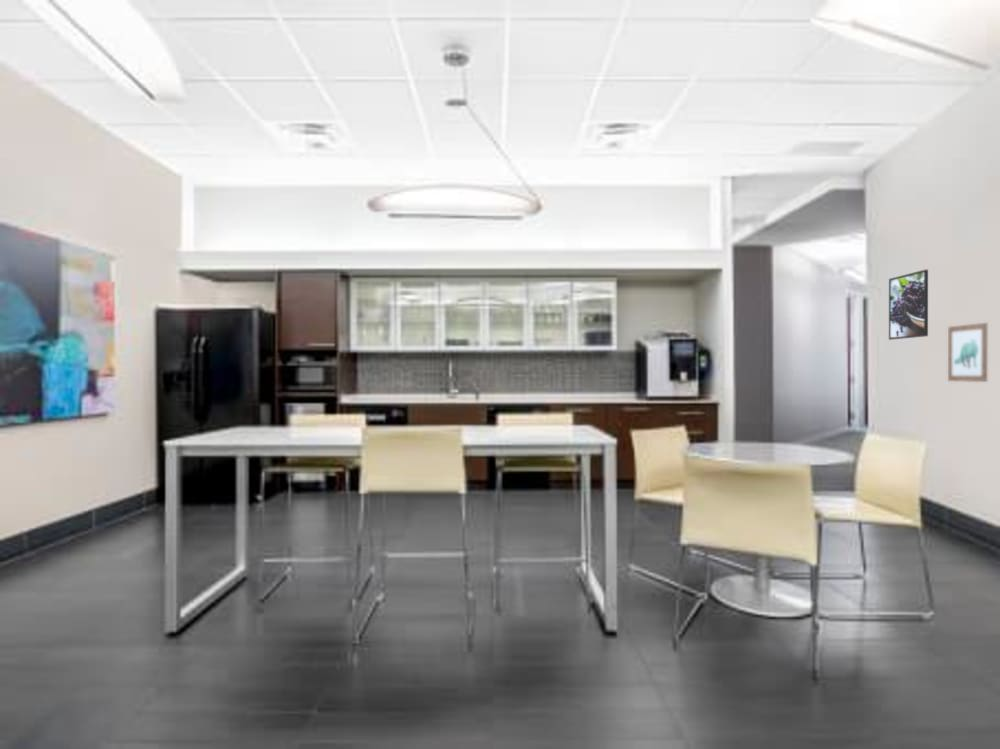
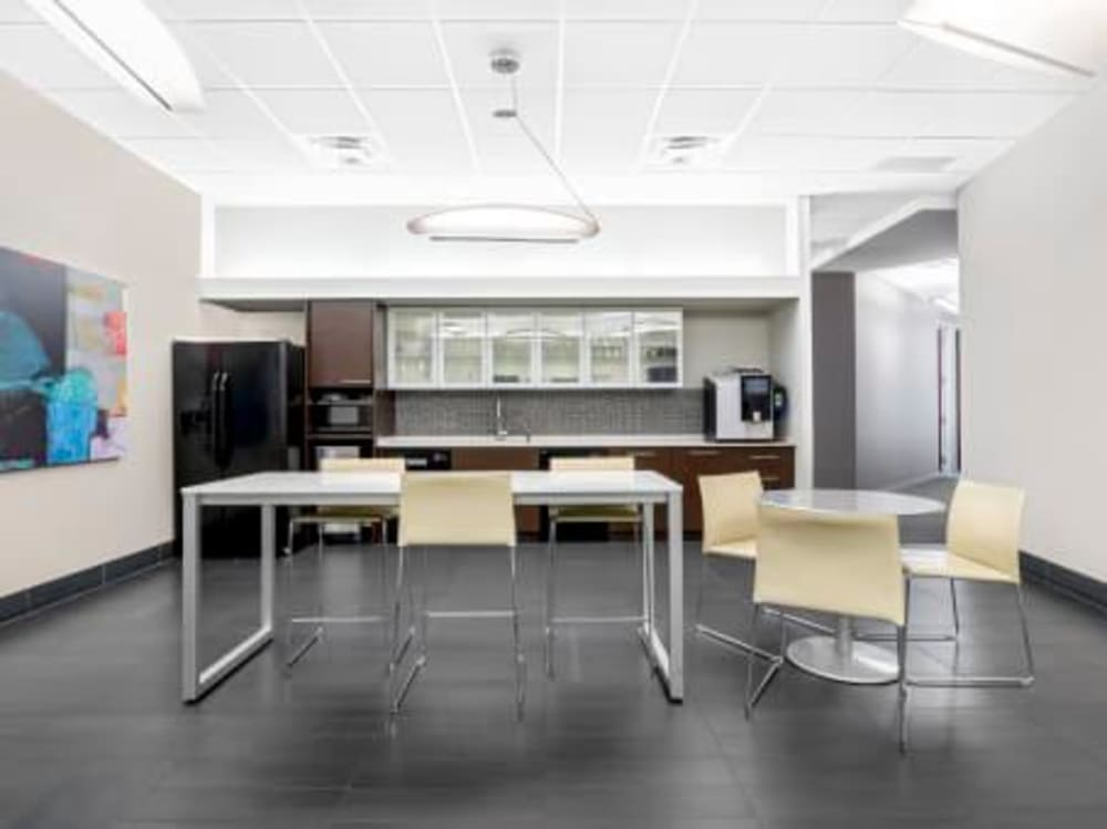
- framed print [888,269,929,341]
- wall art [947,322,988,383]
